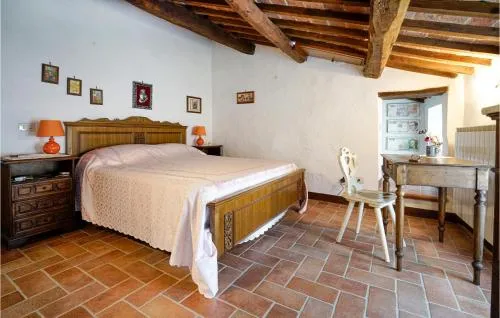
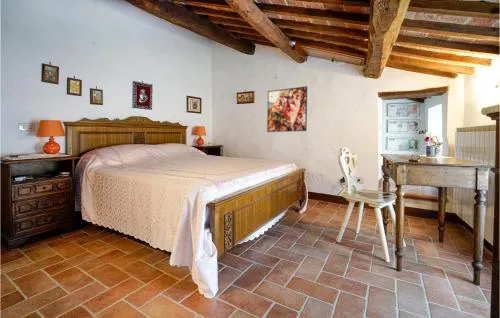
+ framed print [266,85,308,133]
